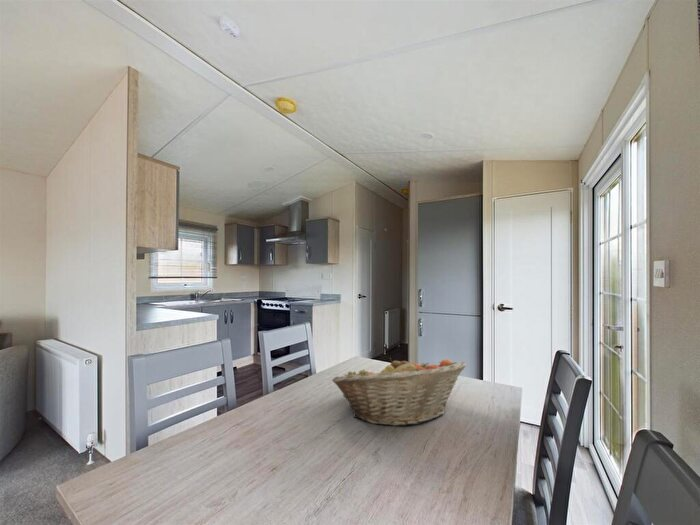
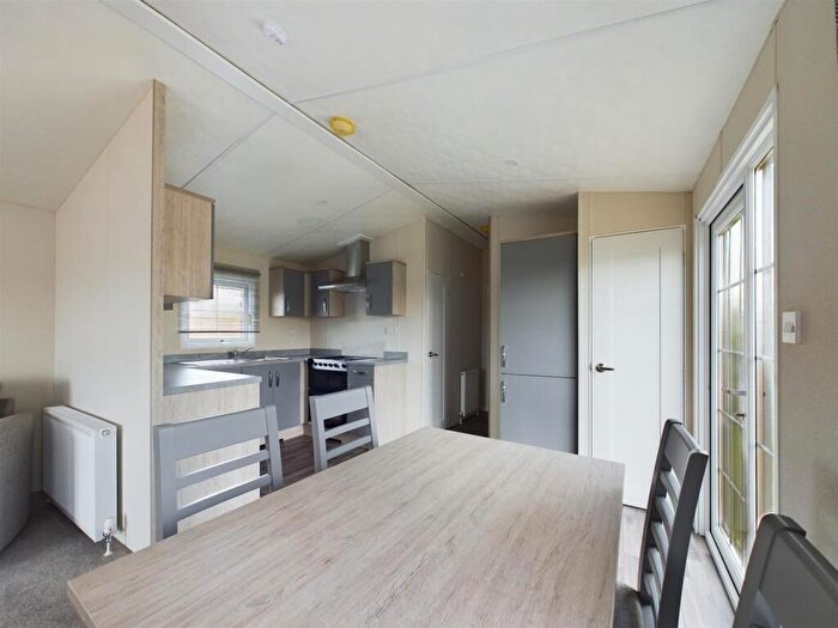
- fruit basket [331,356,467,427]
